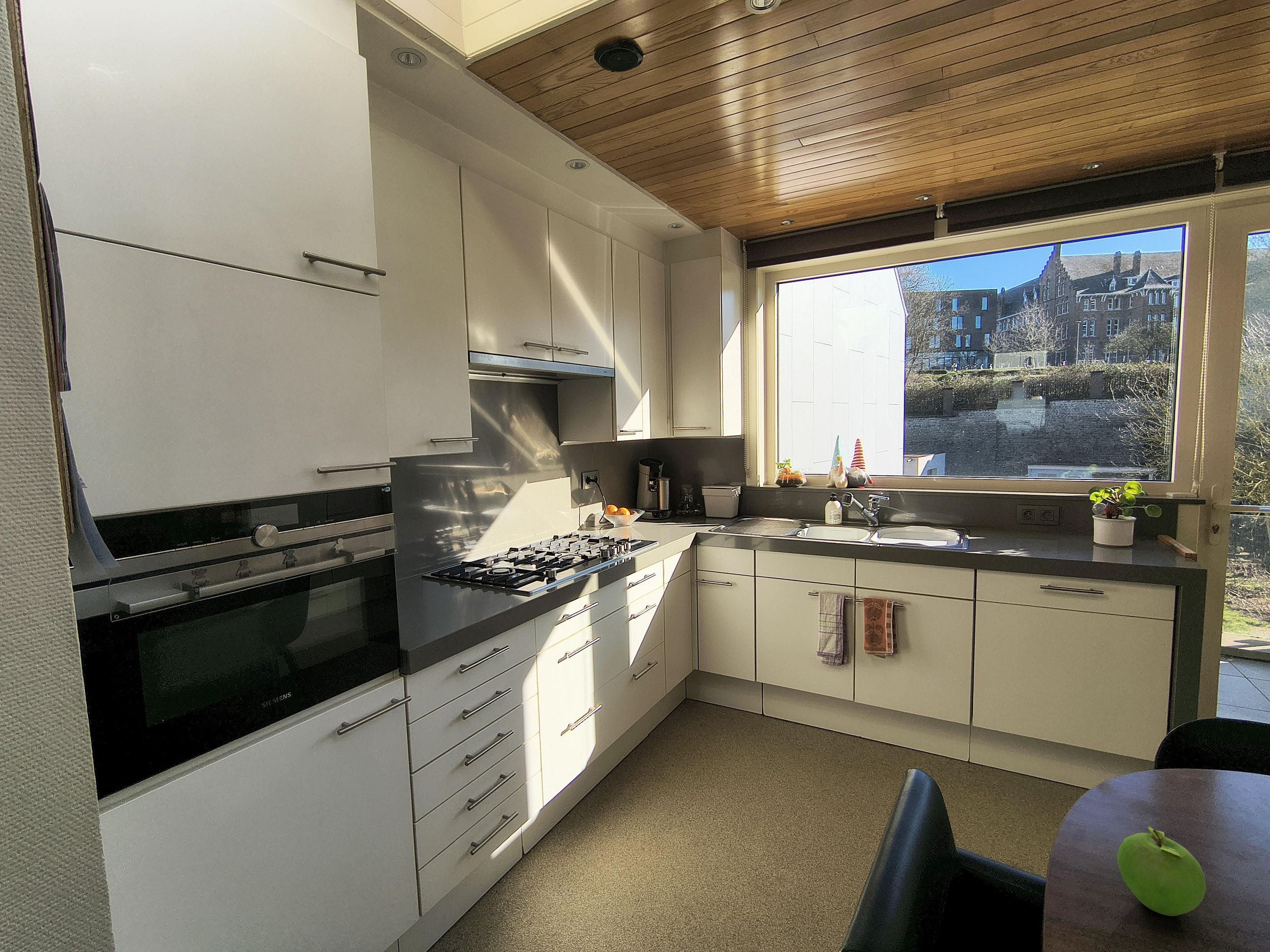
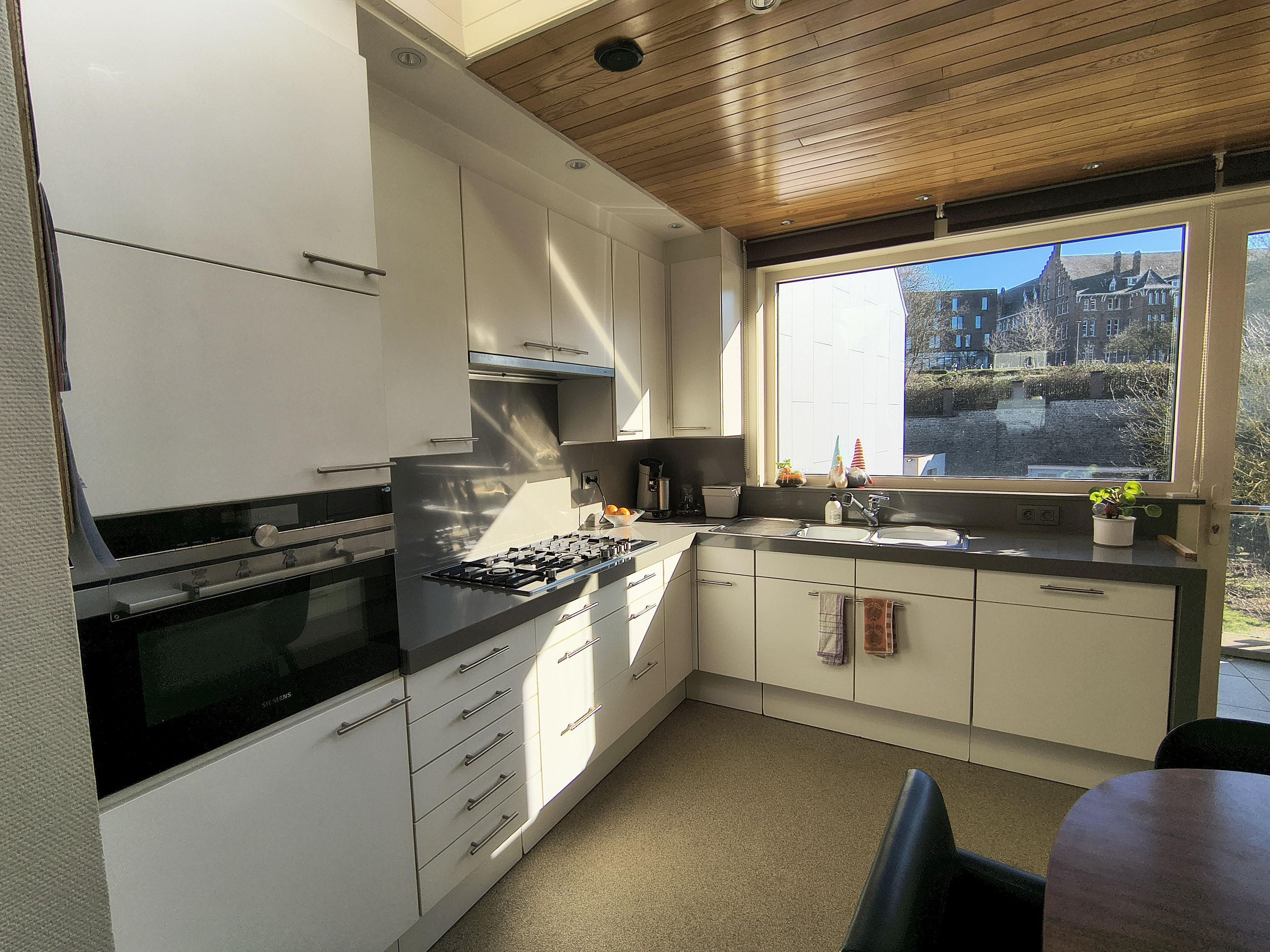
- fruit [1117,826,1207,916]
